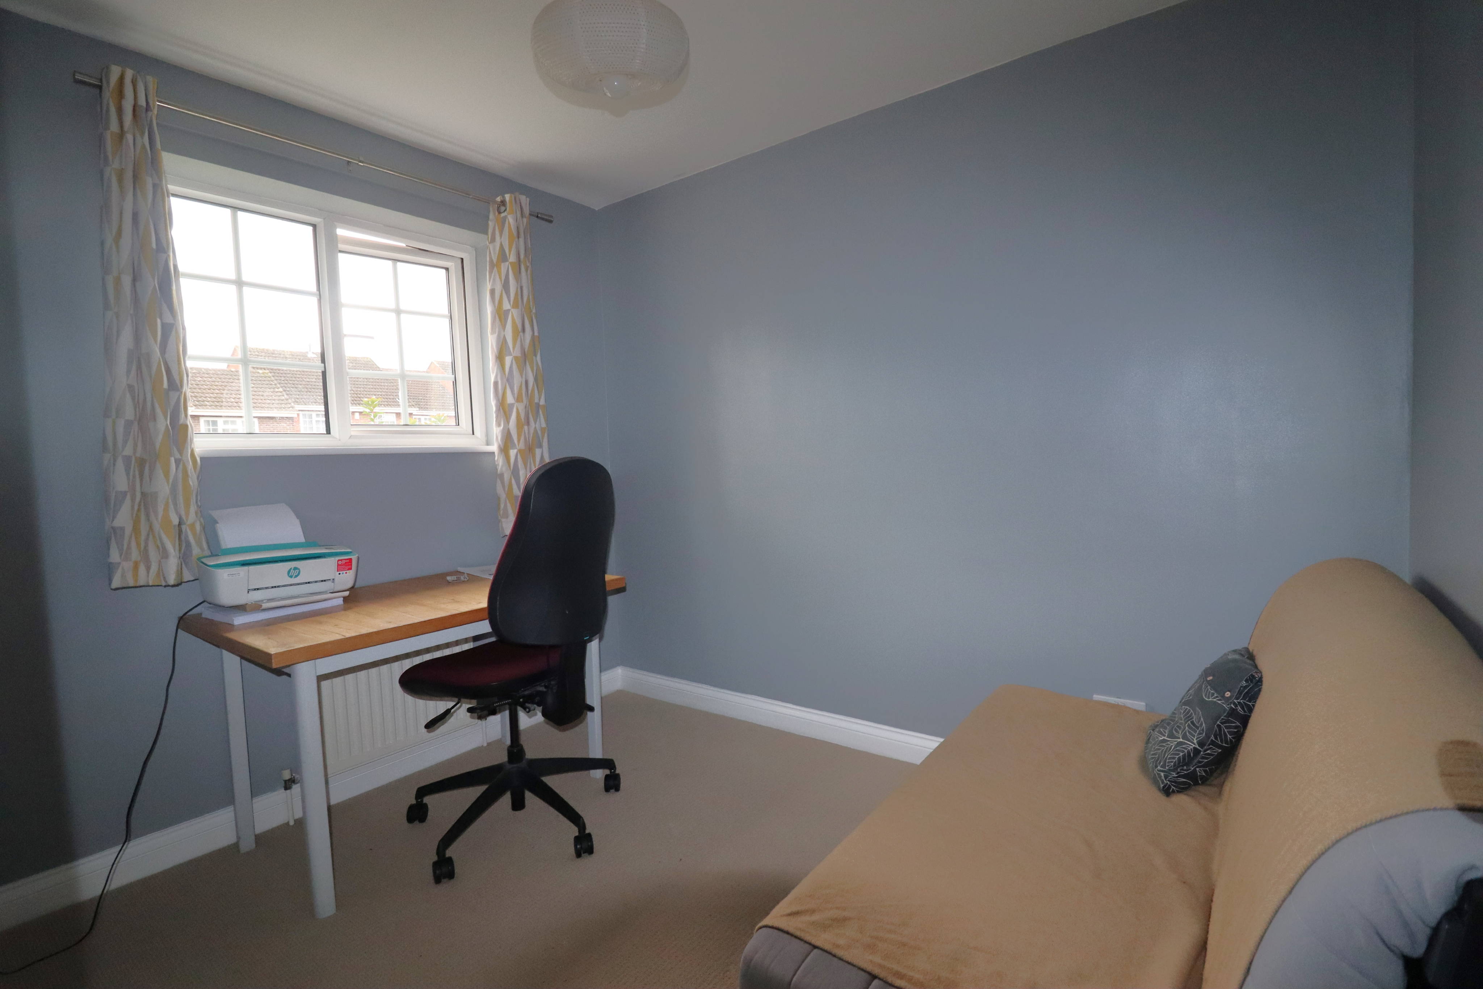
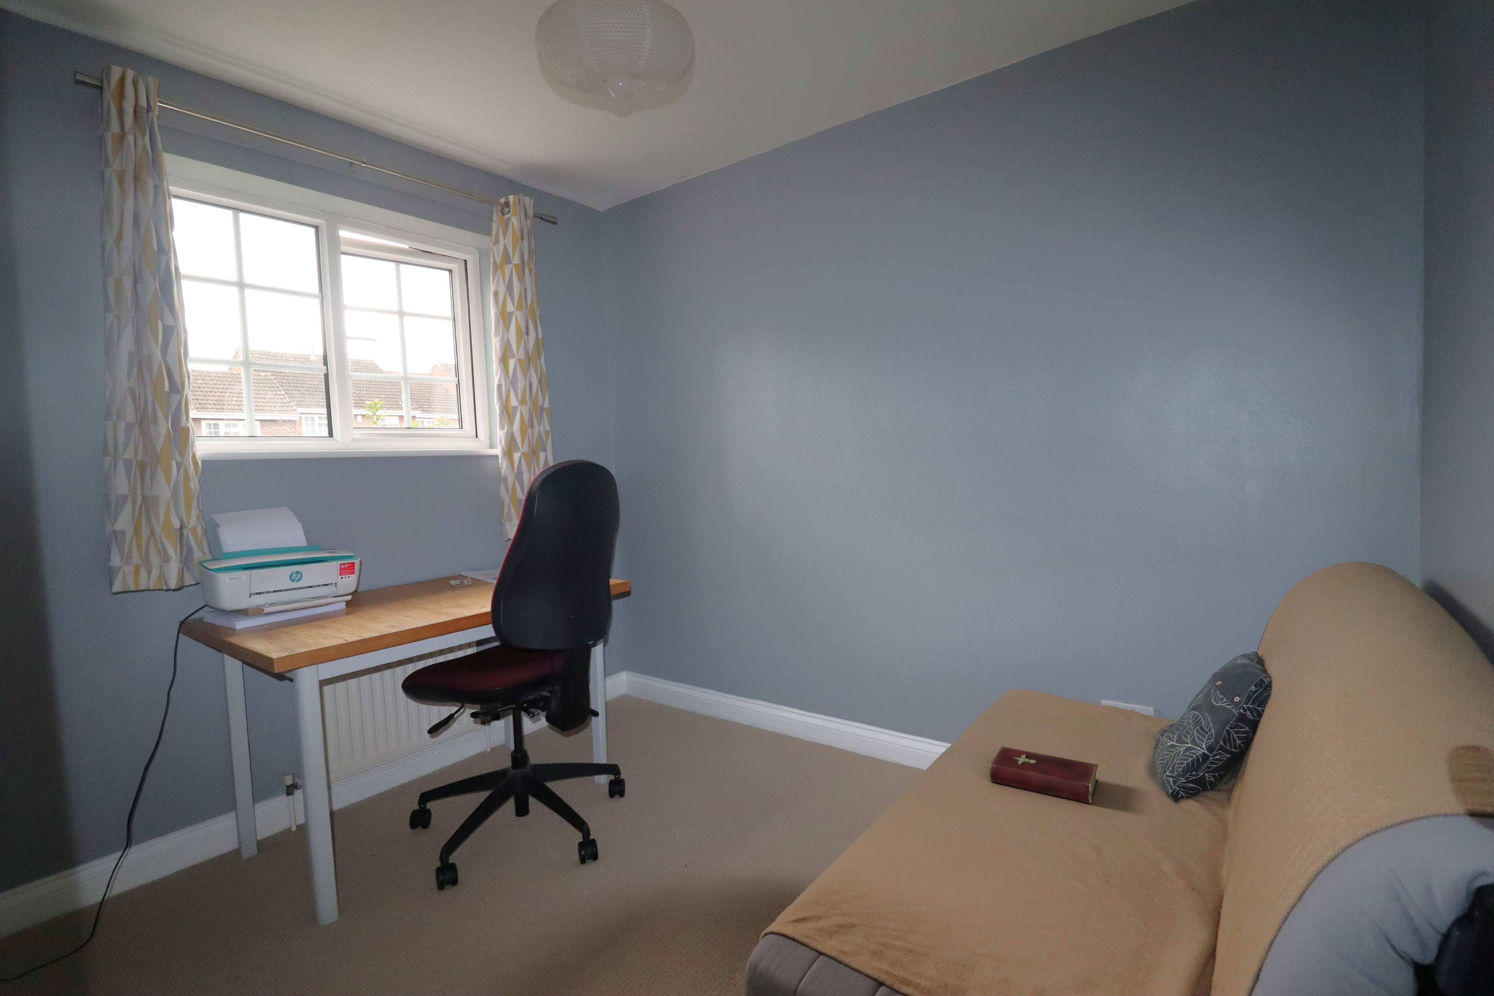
+ hardcover book [989,746,1098,804]
